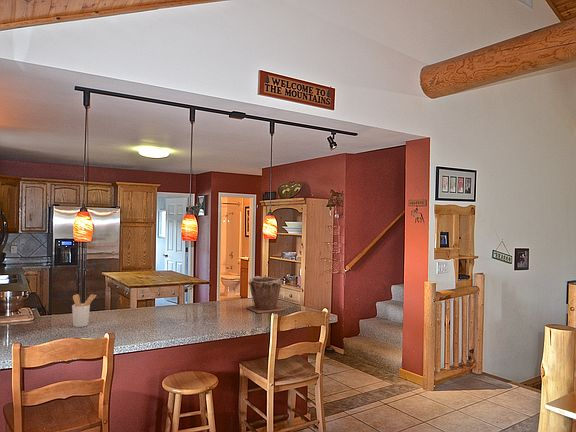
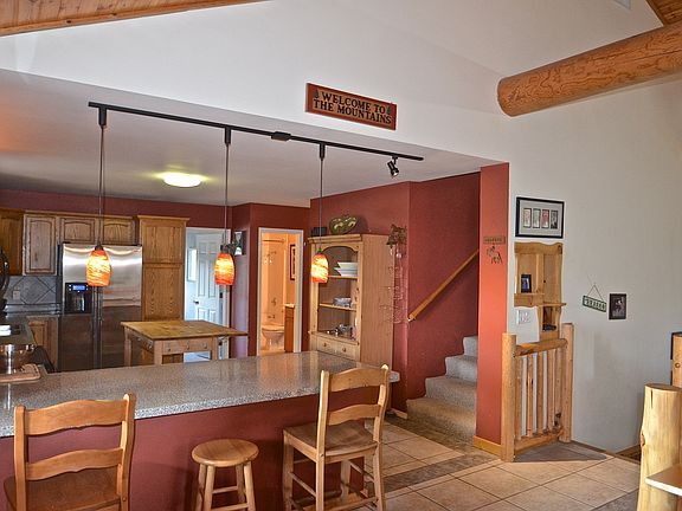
- utensil holder [71,293,97,328]
- plant pot [245,275,285,314]
